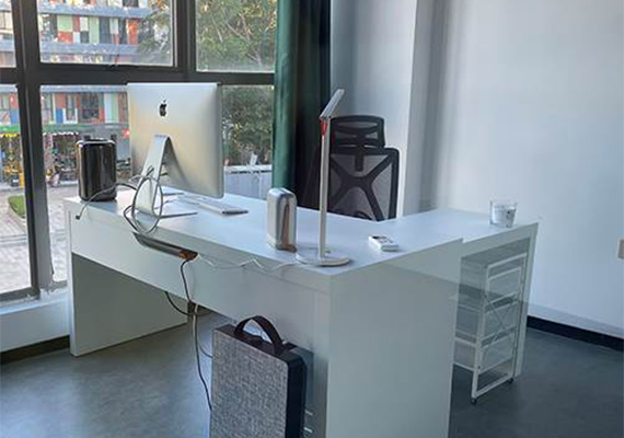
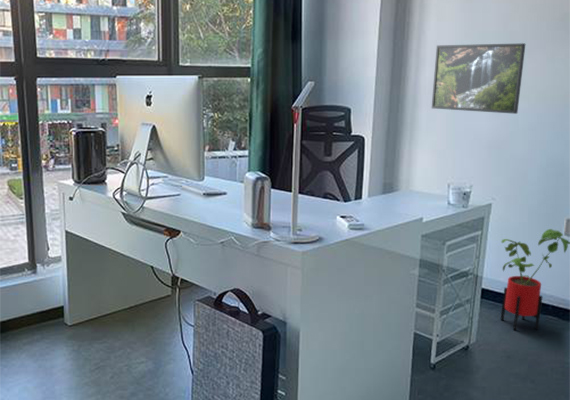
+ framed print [431,42,526,115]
+ house plant [500,228,570,331]
